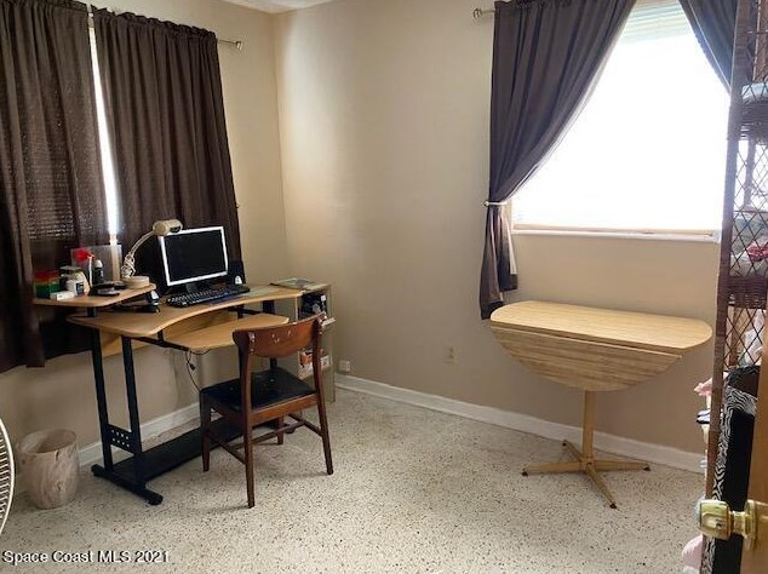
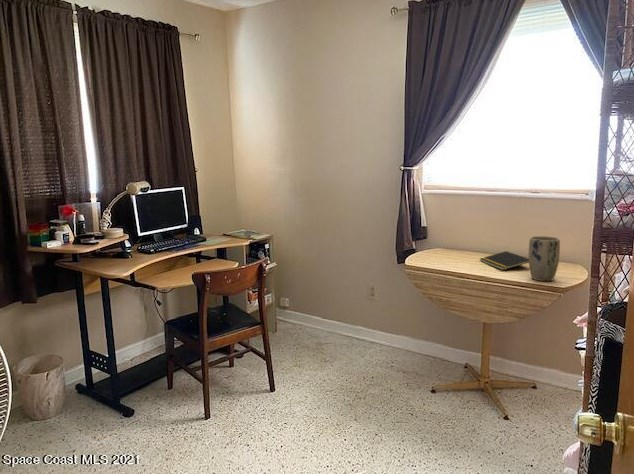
+ notepad [479,250,529,271]
+ plant pot [528,235,561,282]
